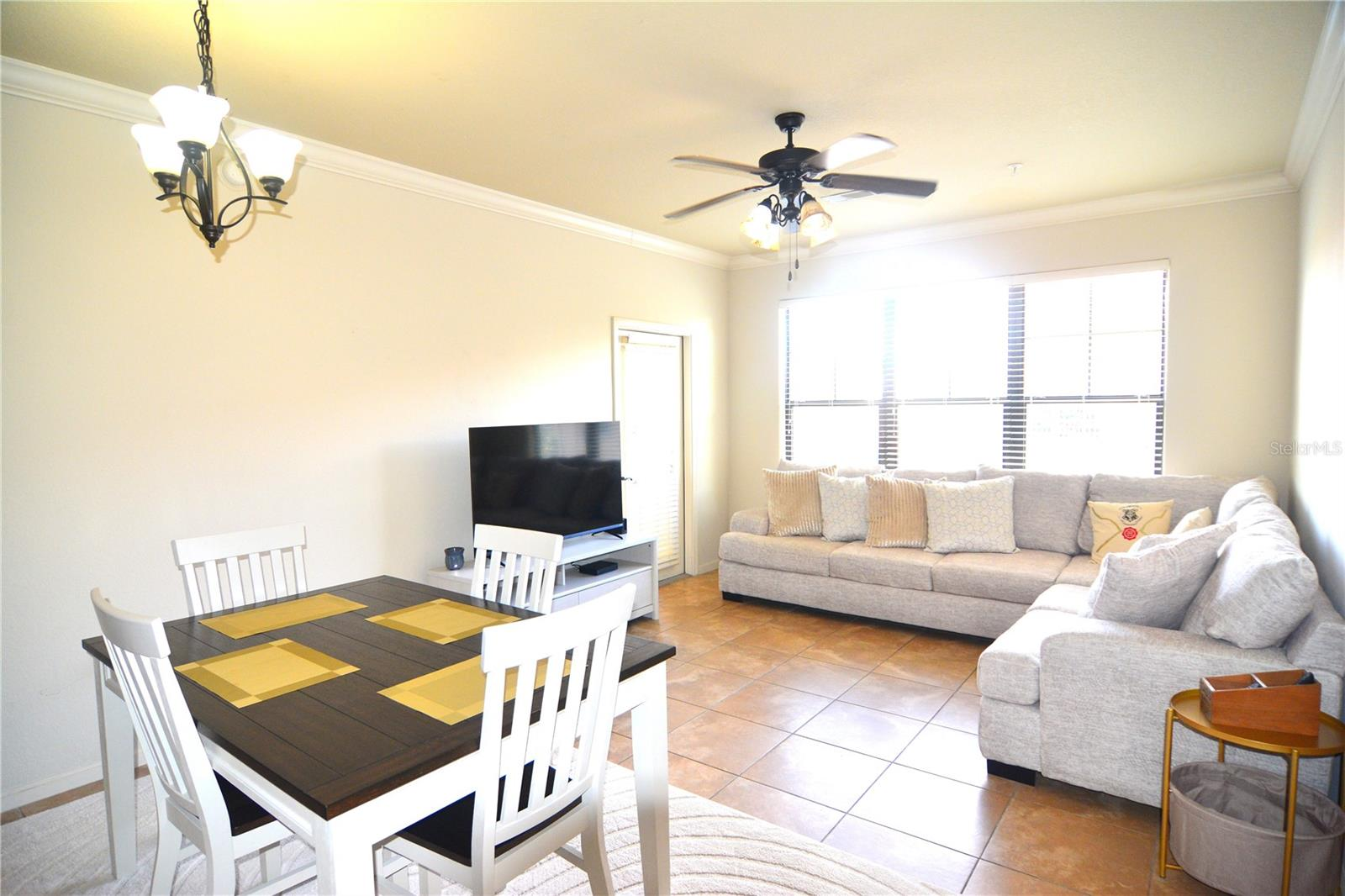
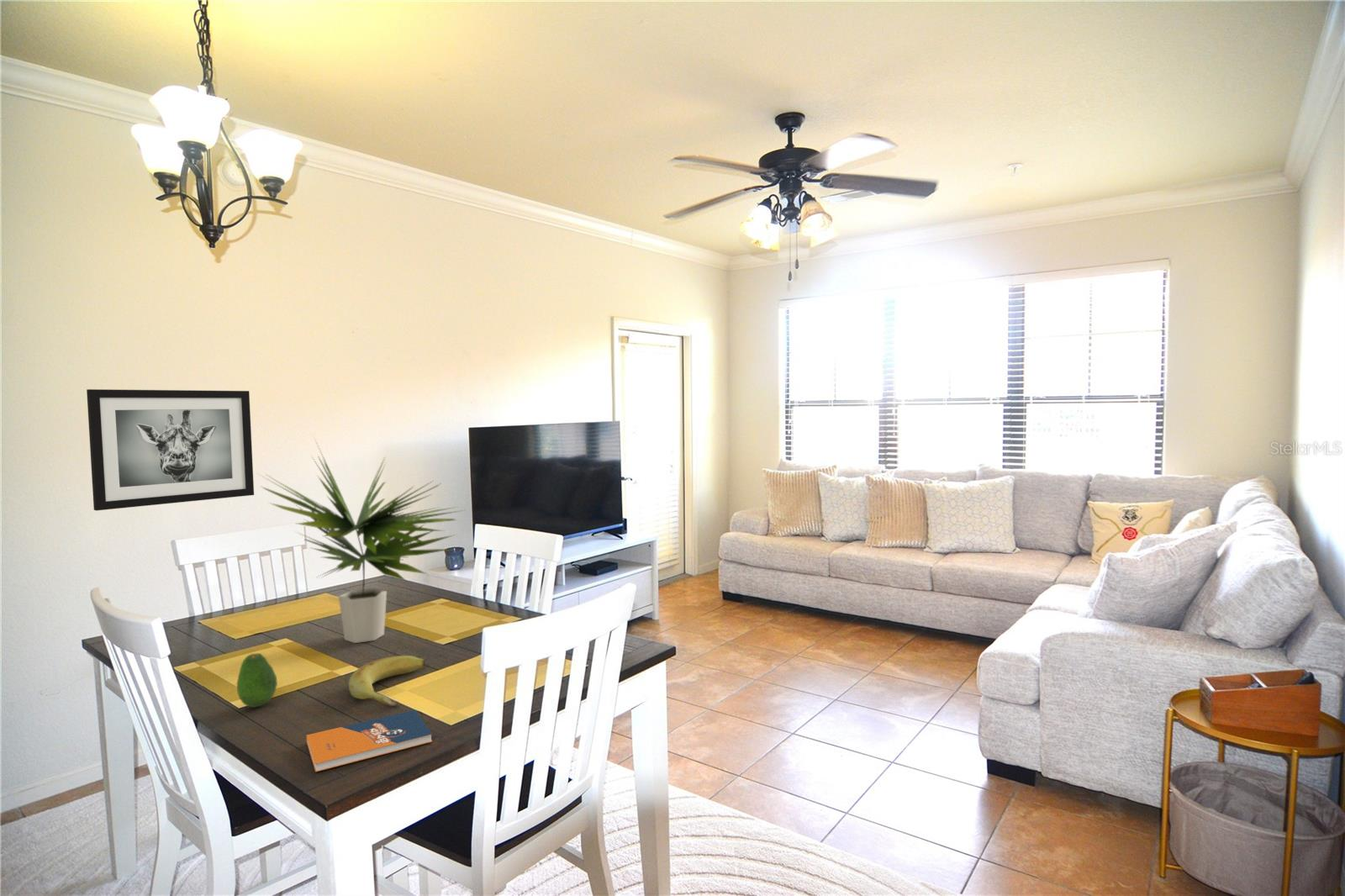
+ notebook [305,709,433,772]
+ plant [256,435,465,644]
+ banana [348,655,426,708]
+ wall art [86,388,255,511]
+ fruit [236,652,278,709]
